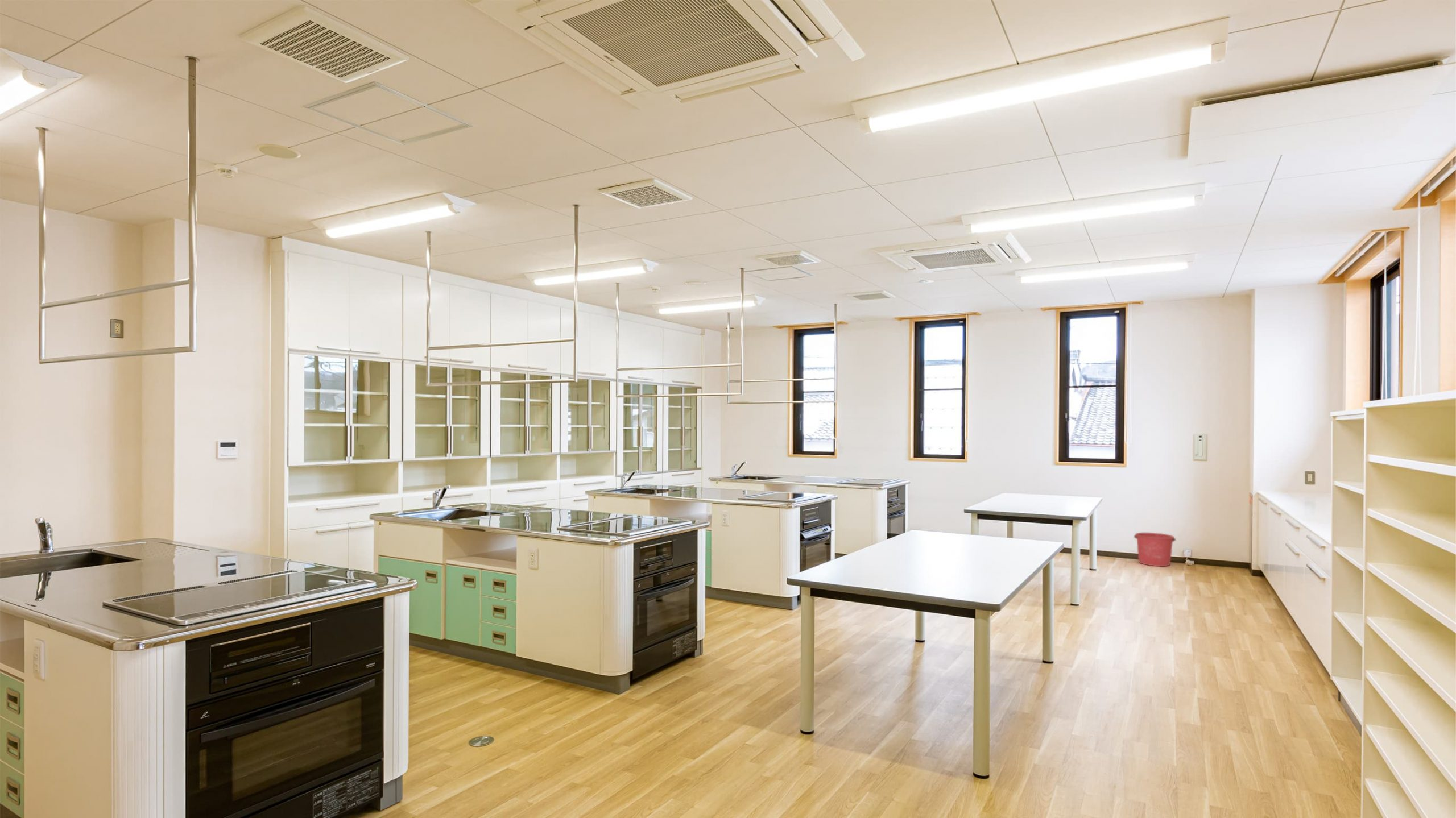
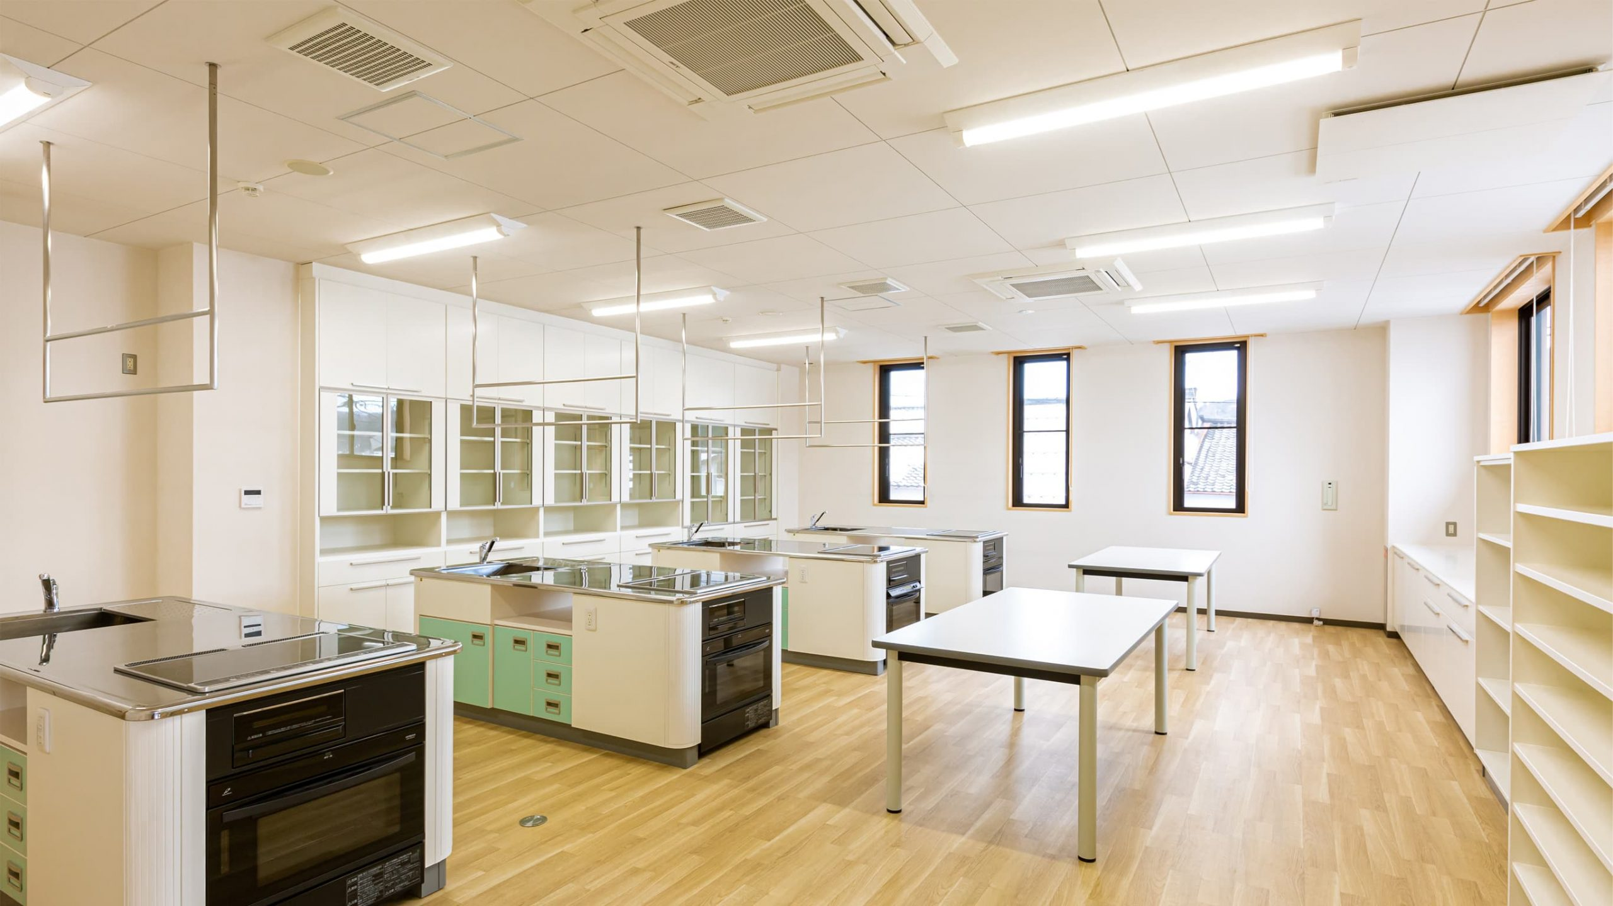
- bucket [1134,532,1176,567]
